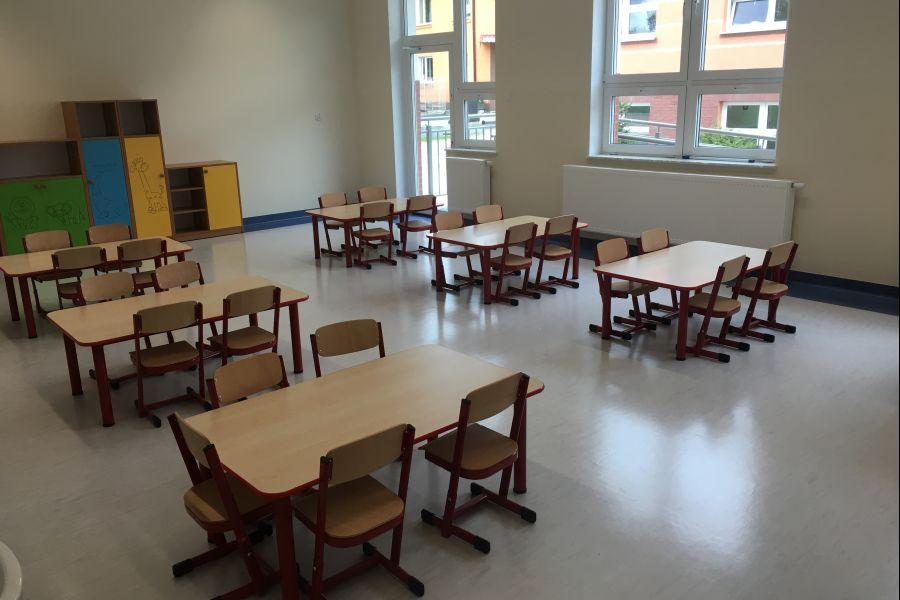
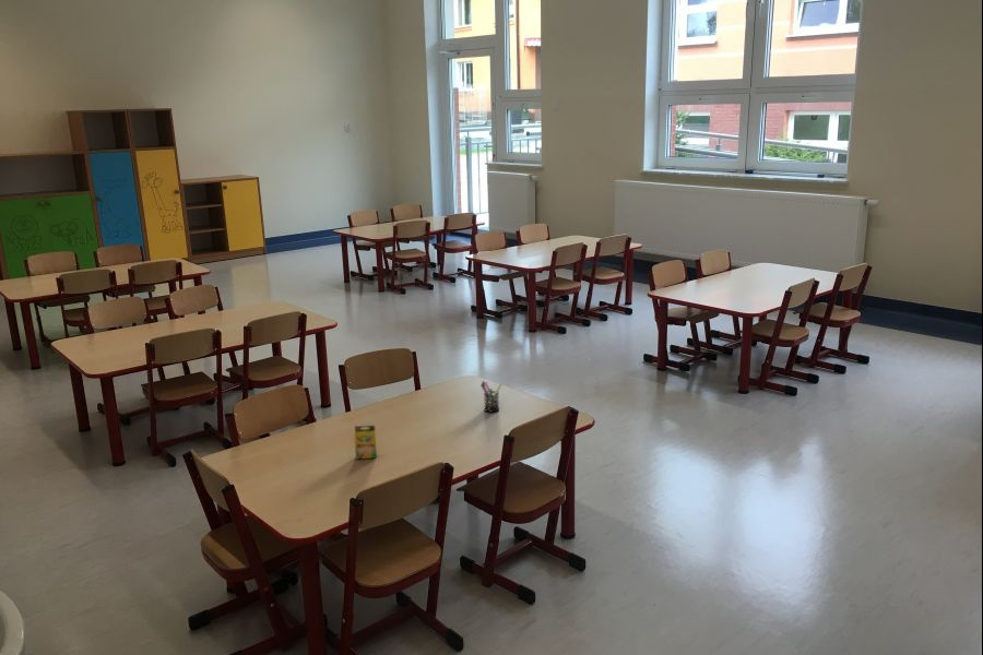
+ crayon box [354,425,378,460]
+ pen holder [479,380,502,414]
